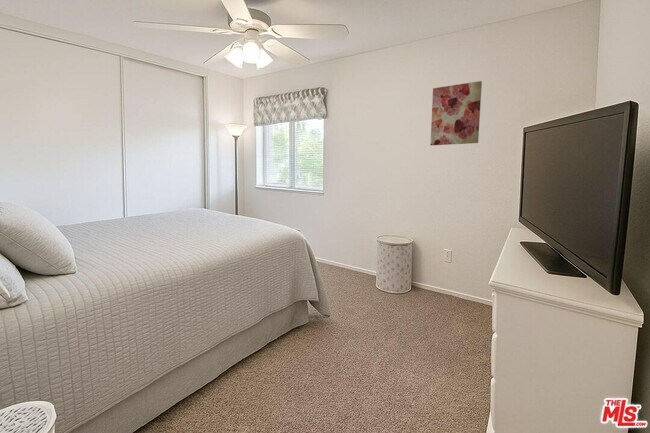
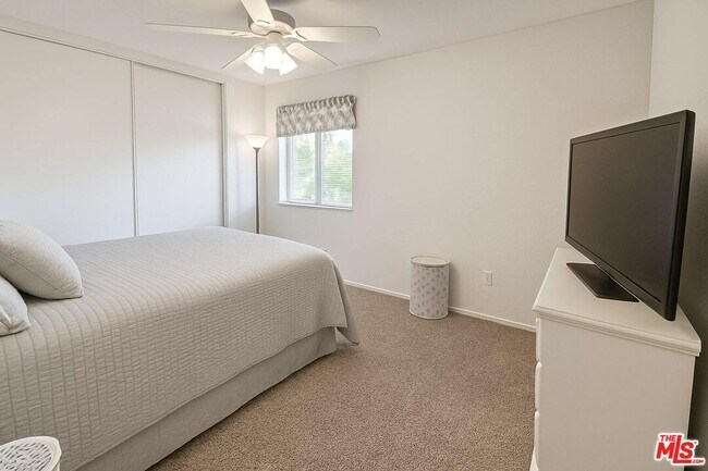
- wall art [429,80,483,146]
